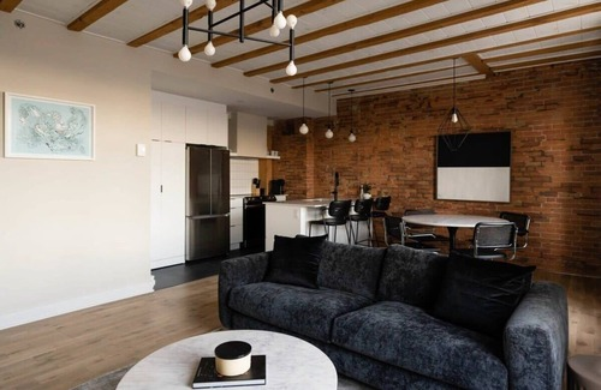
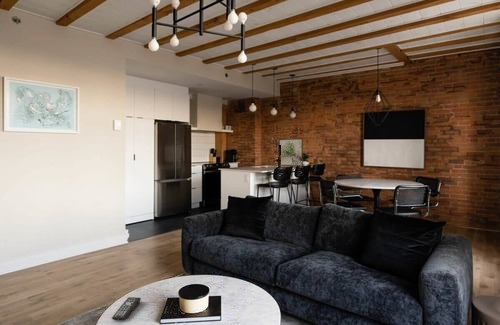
+ remote control [111,296,142,321]
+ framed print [278,138,304,167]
